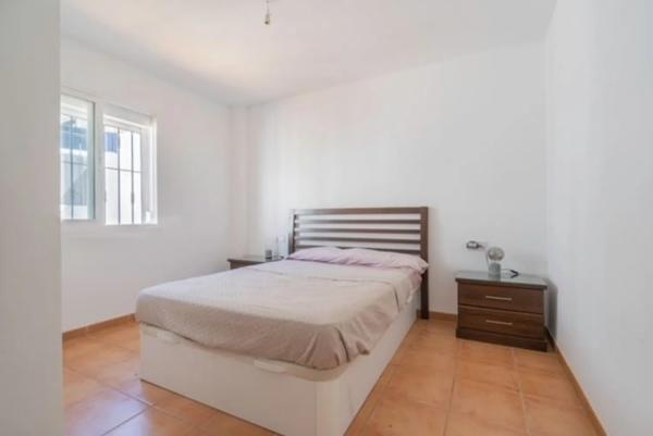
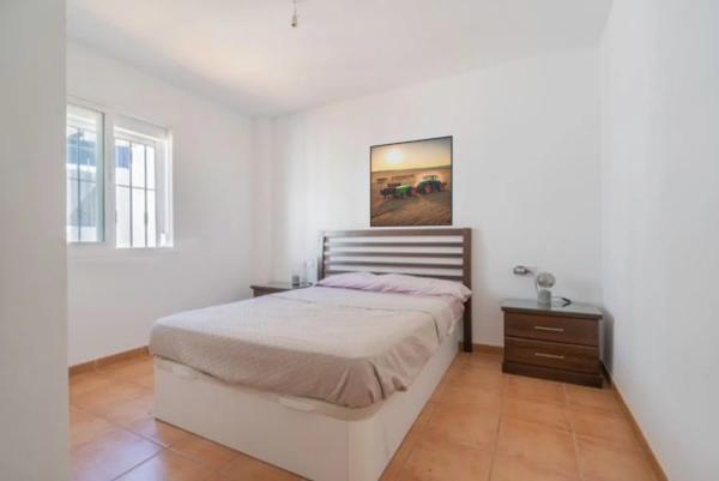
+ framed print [369,134,454,228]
